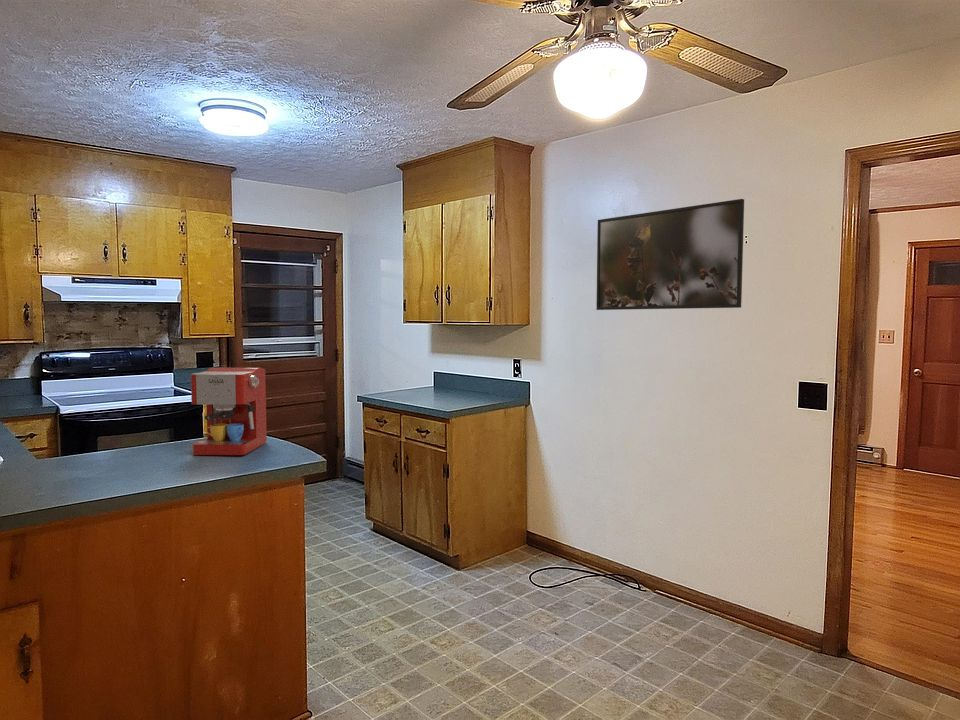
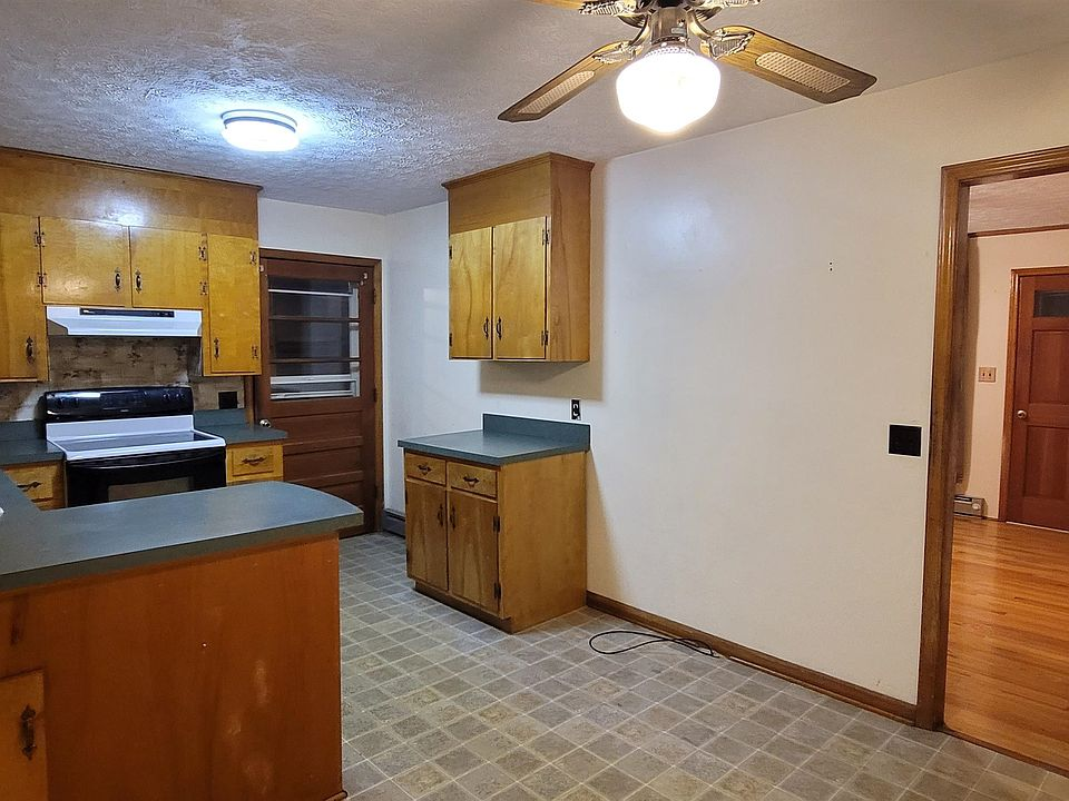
- coffee maker [190,367,268,456]
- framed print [595,198,745,311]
